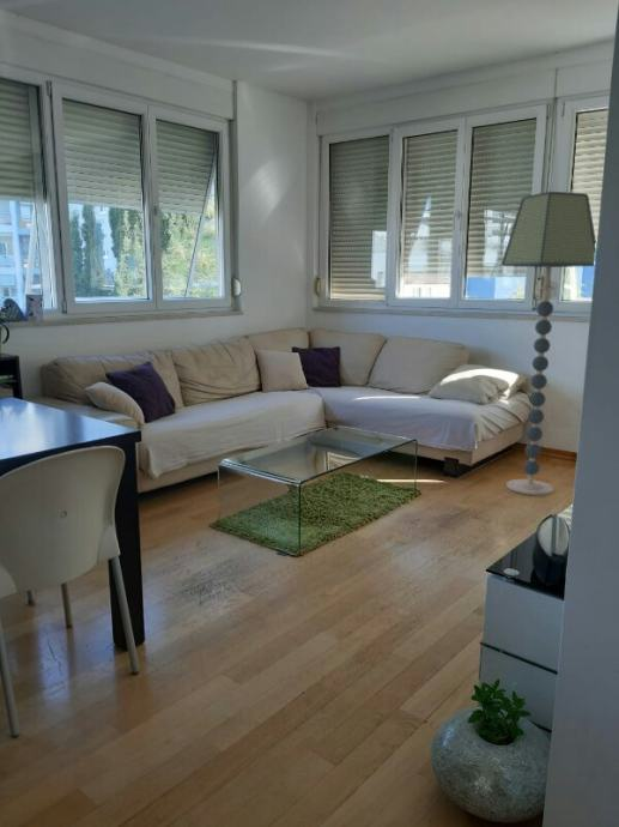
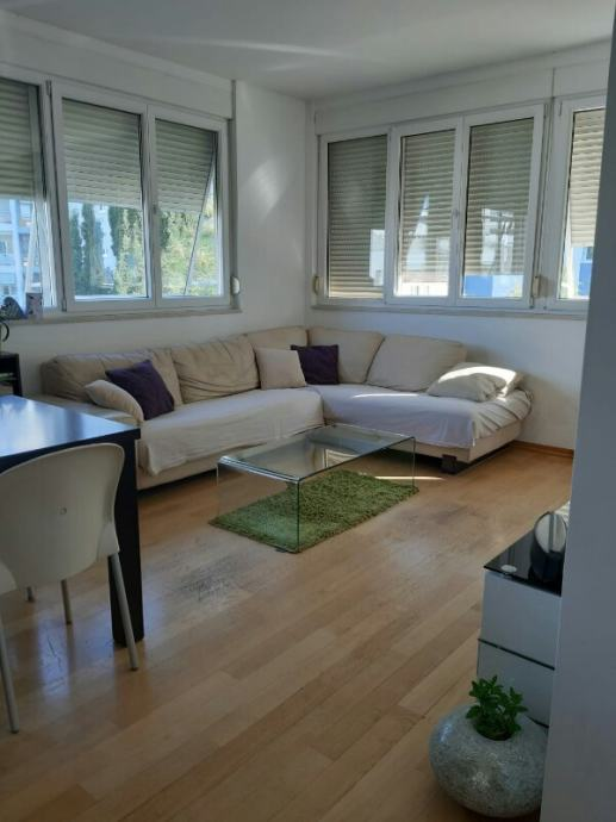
- floor lamp [500,191,597,496]
